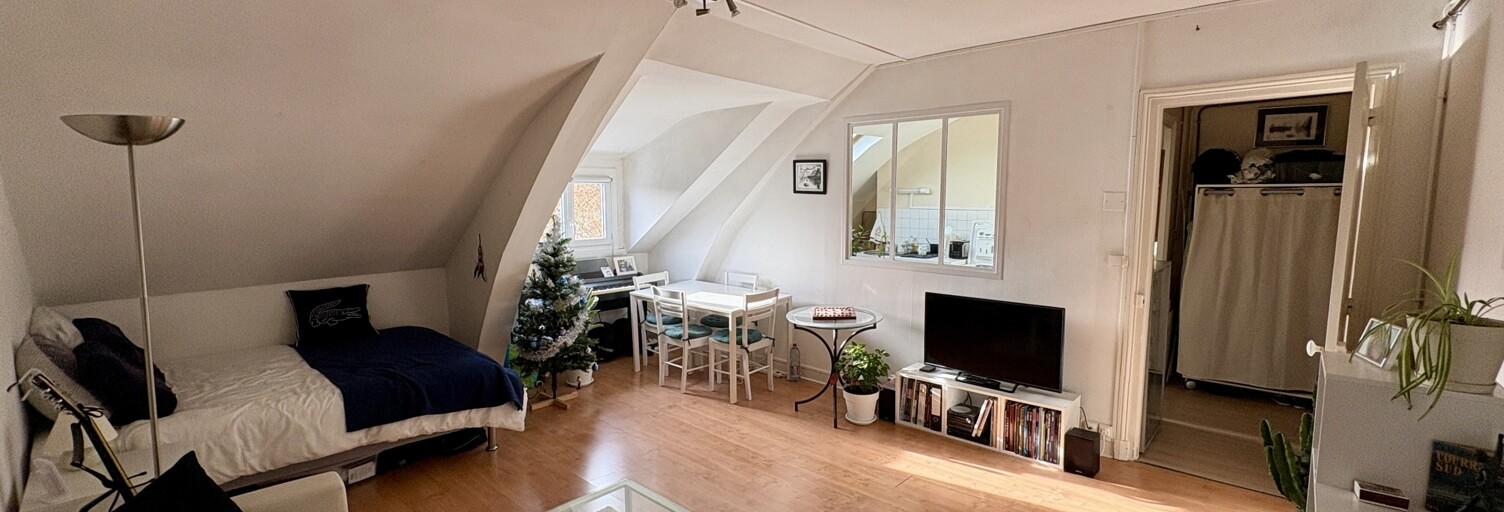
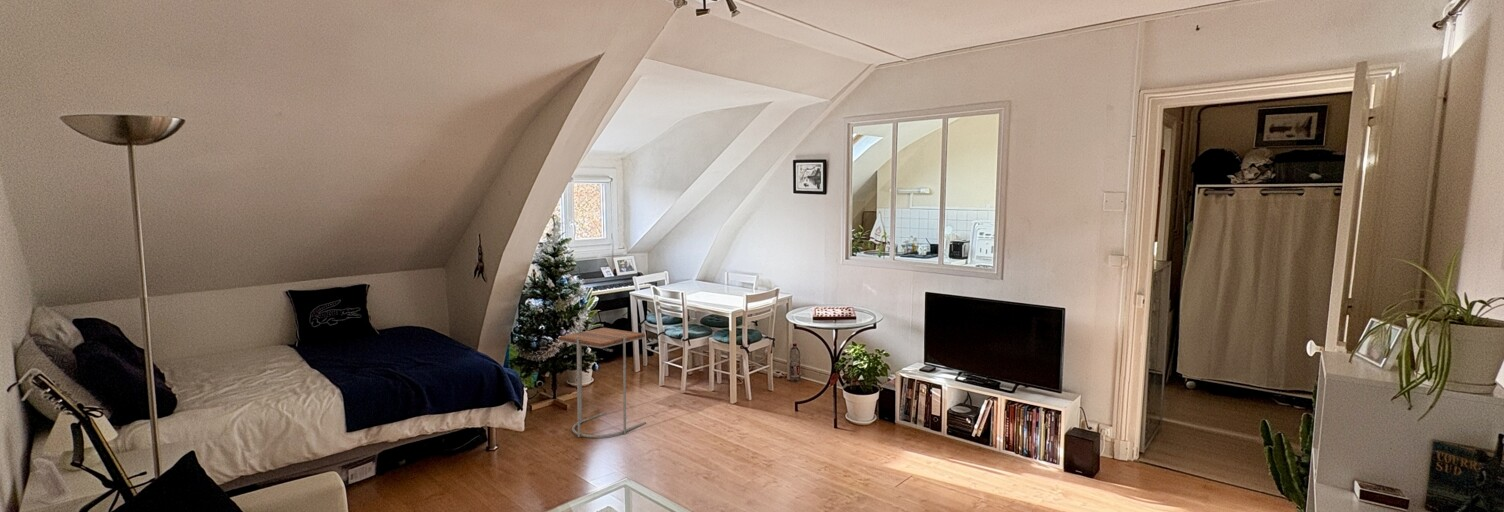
+ side table [558,327,647,439]
